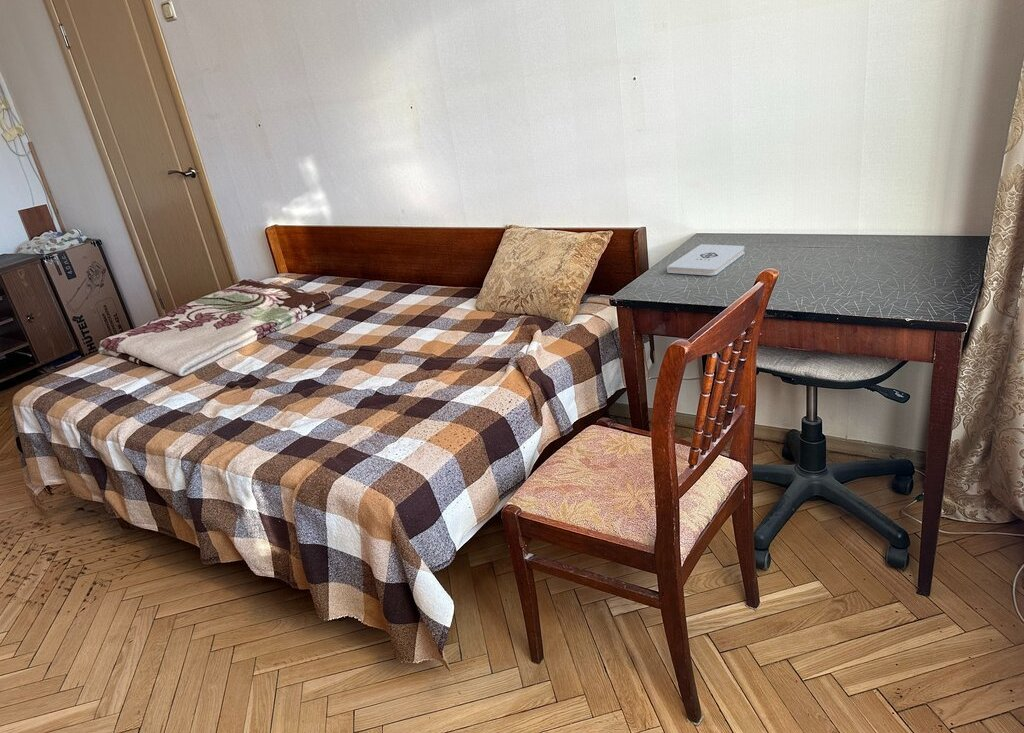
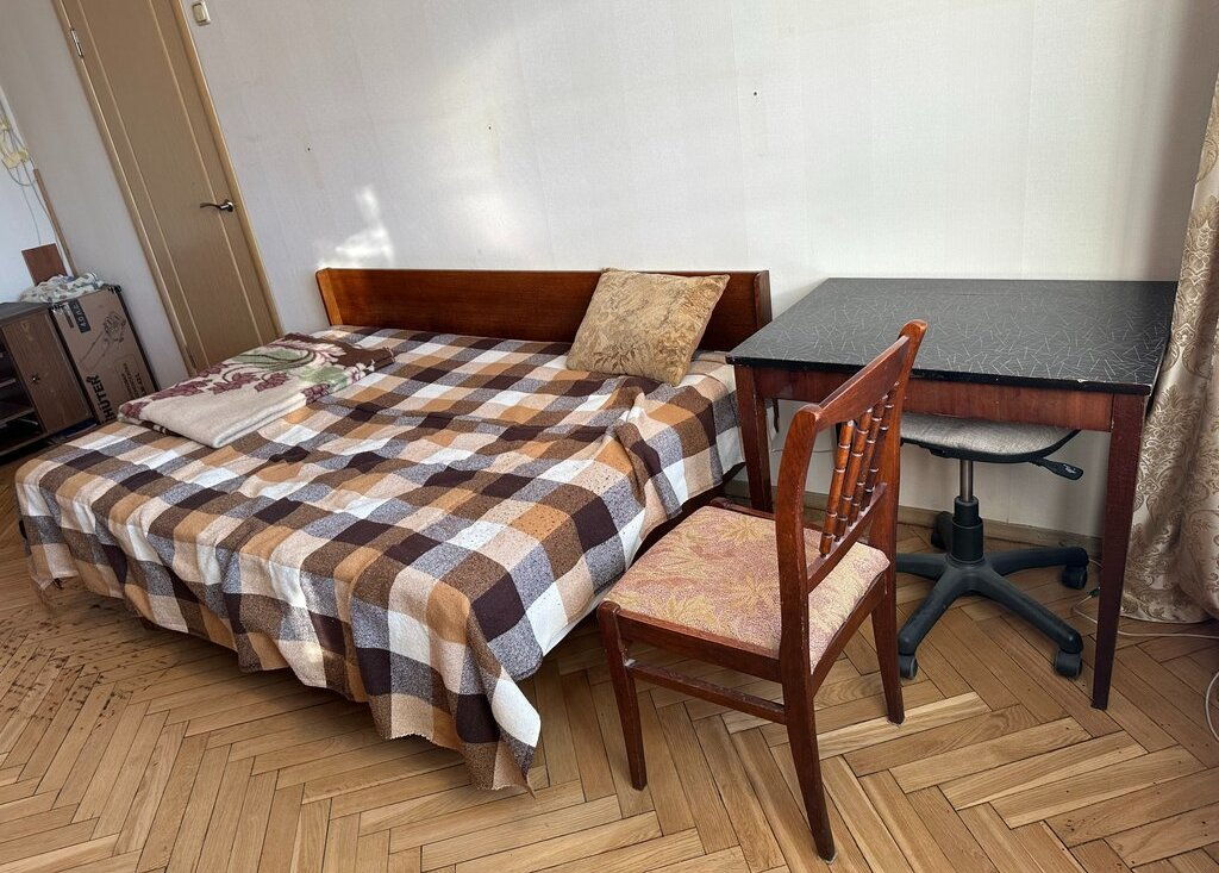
- notepad [666,243,745,277]
